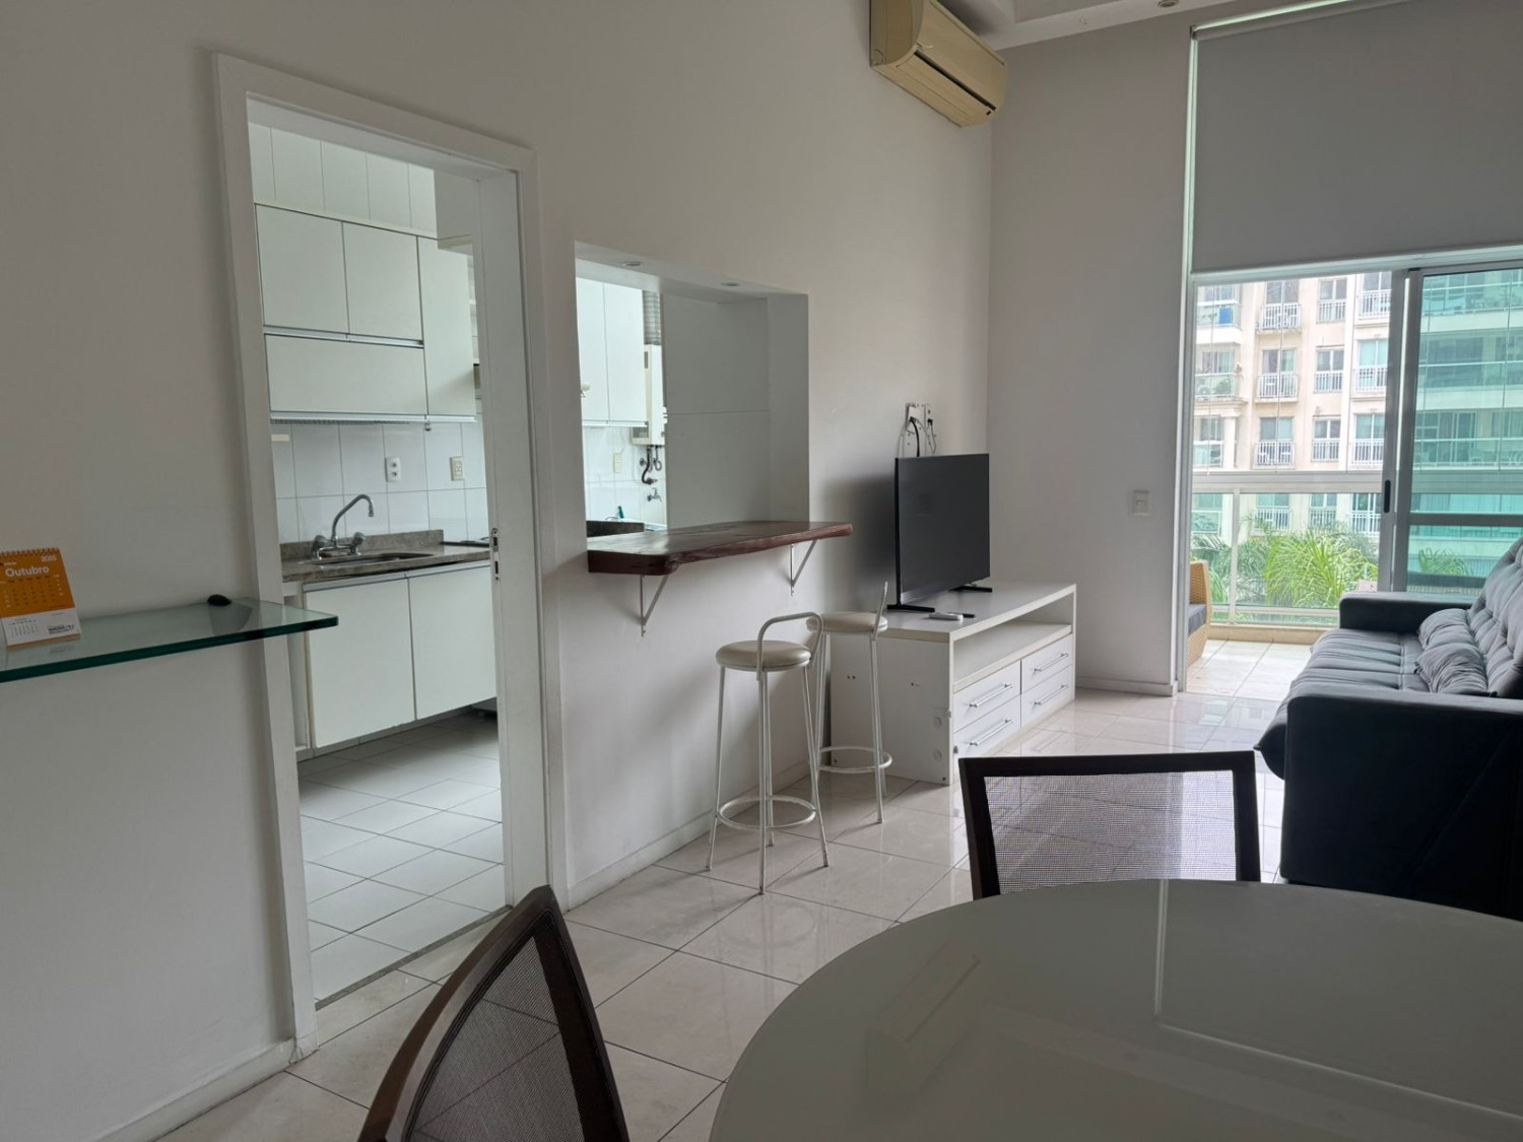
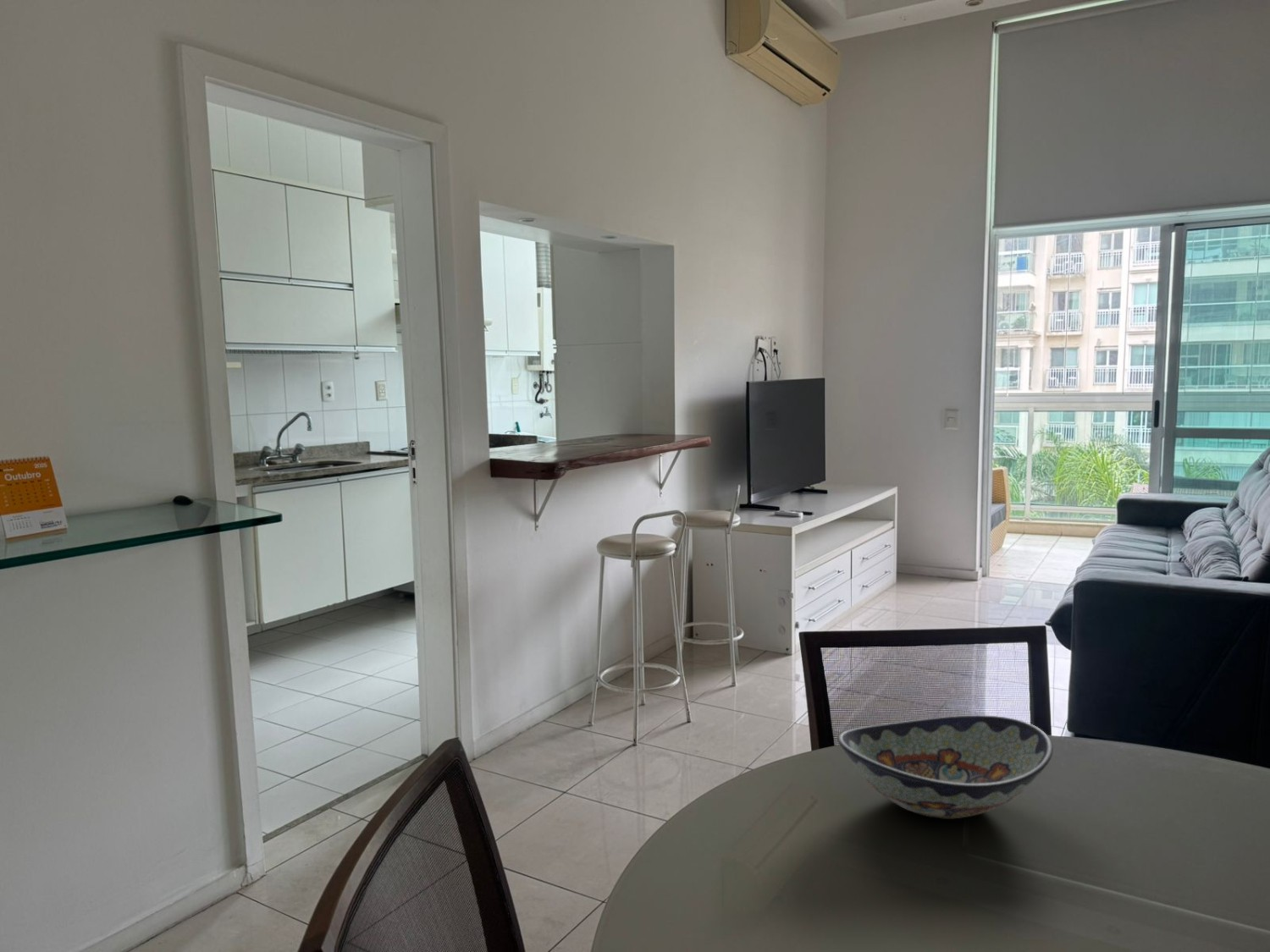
+ decorative bowl [837,714,1054,819]
